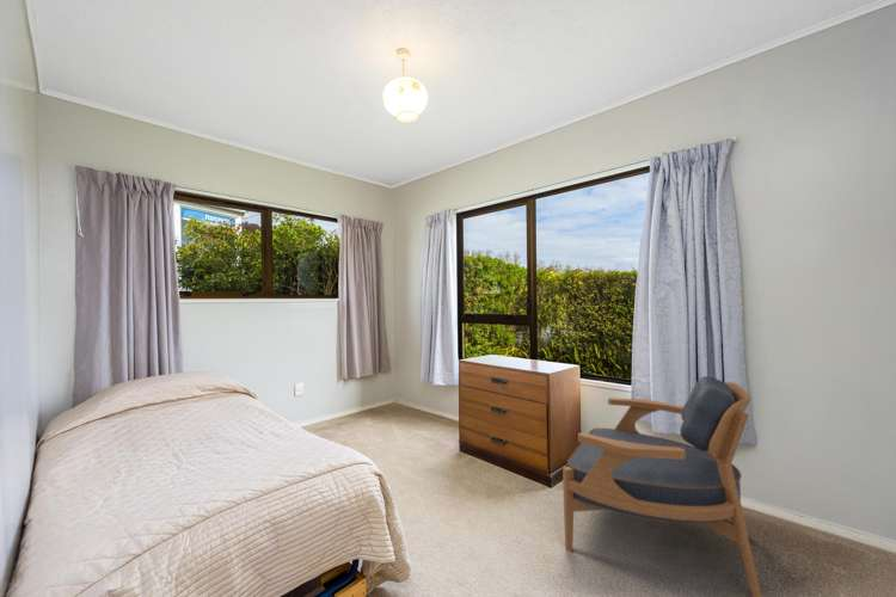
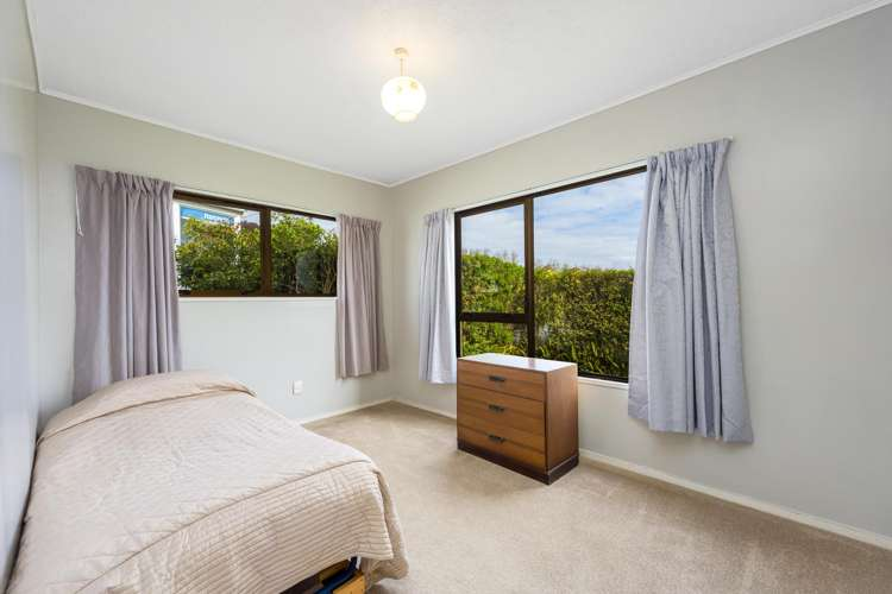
- armchair [561,375,763,597]
